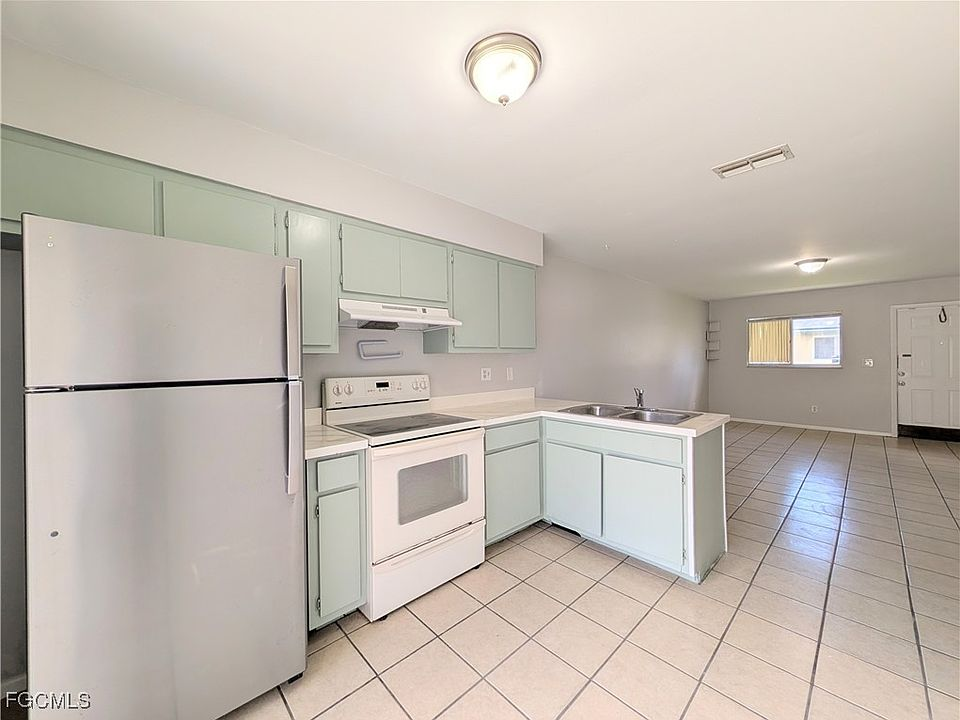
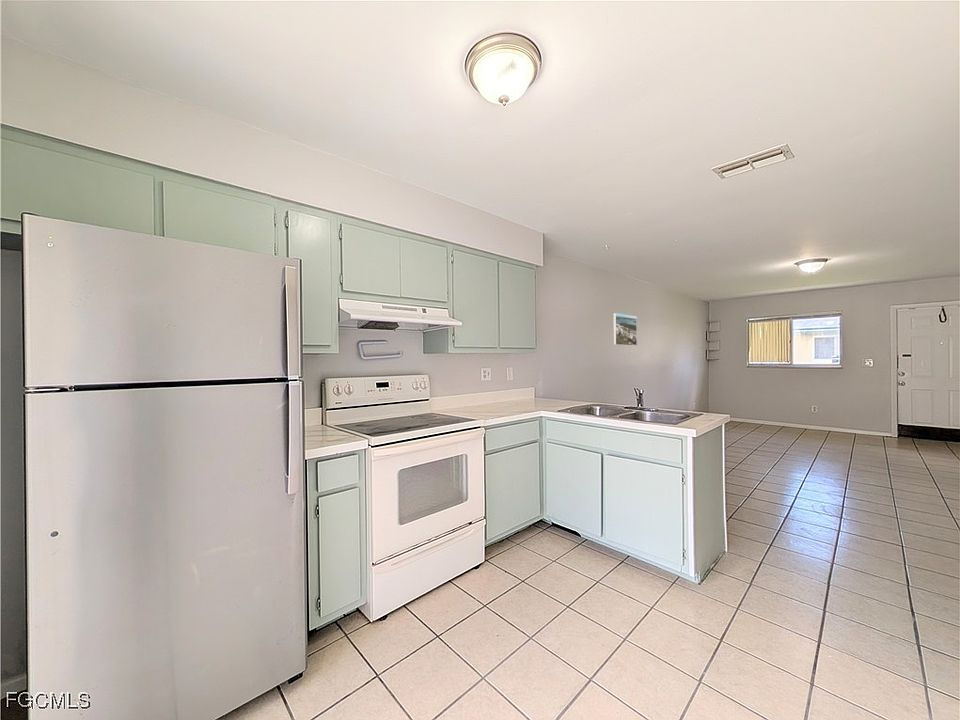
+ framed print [612,312,638,347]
